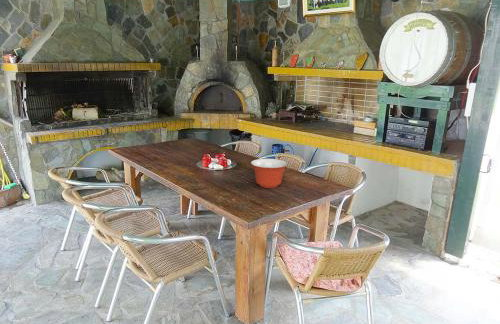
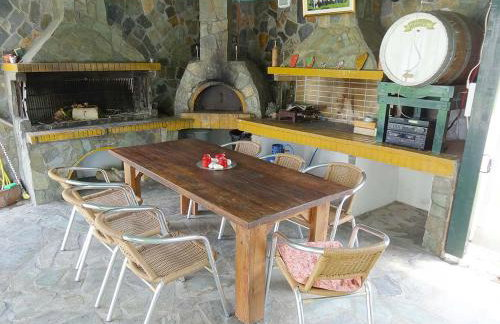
- mixing bowl [250,158,289,189]
